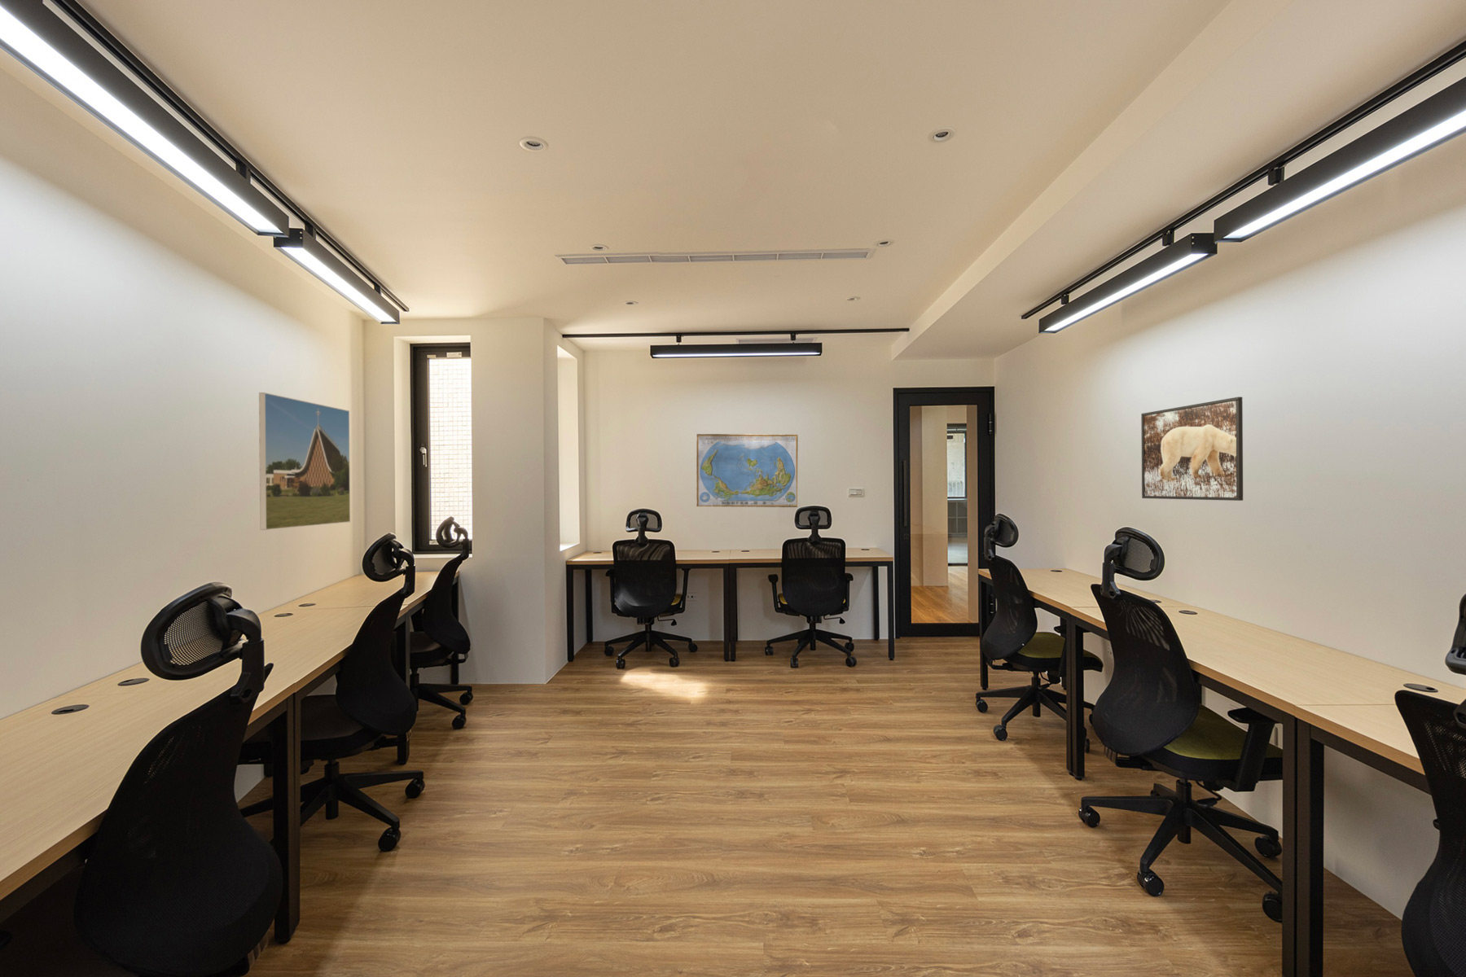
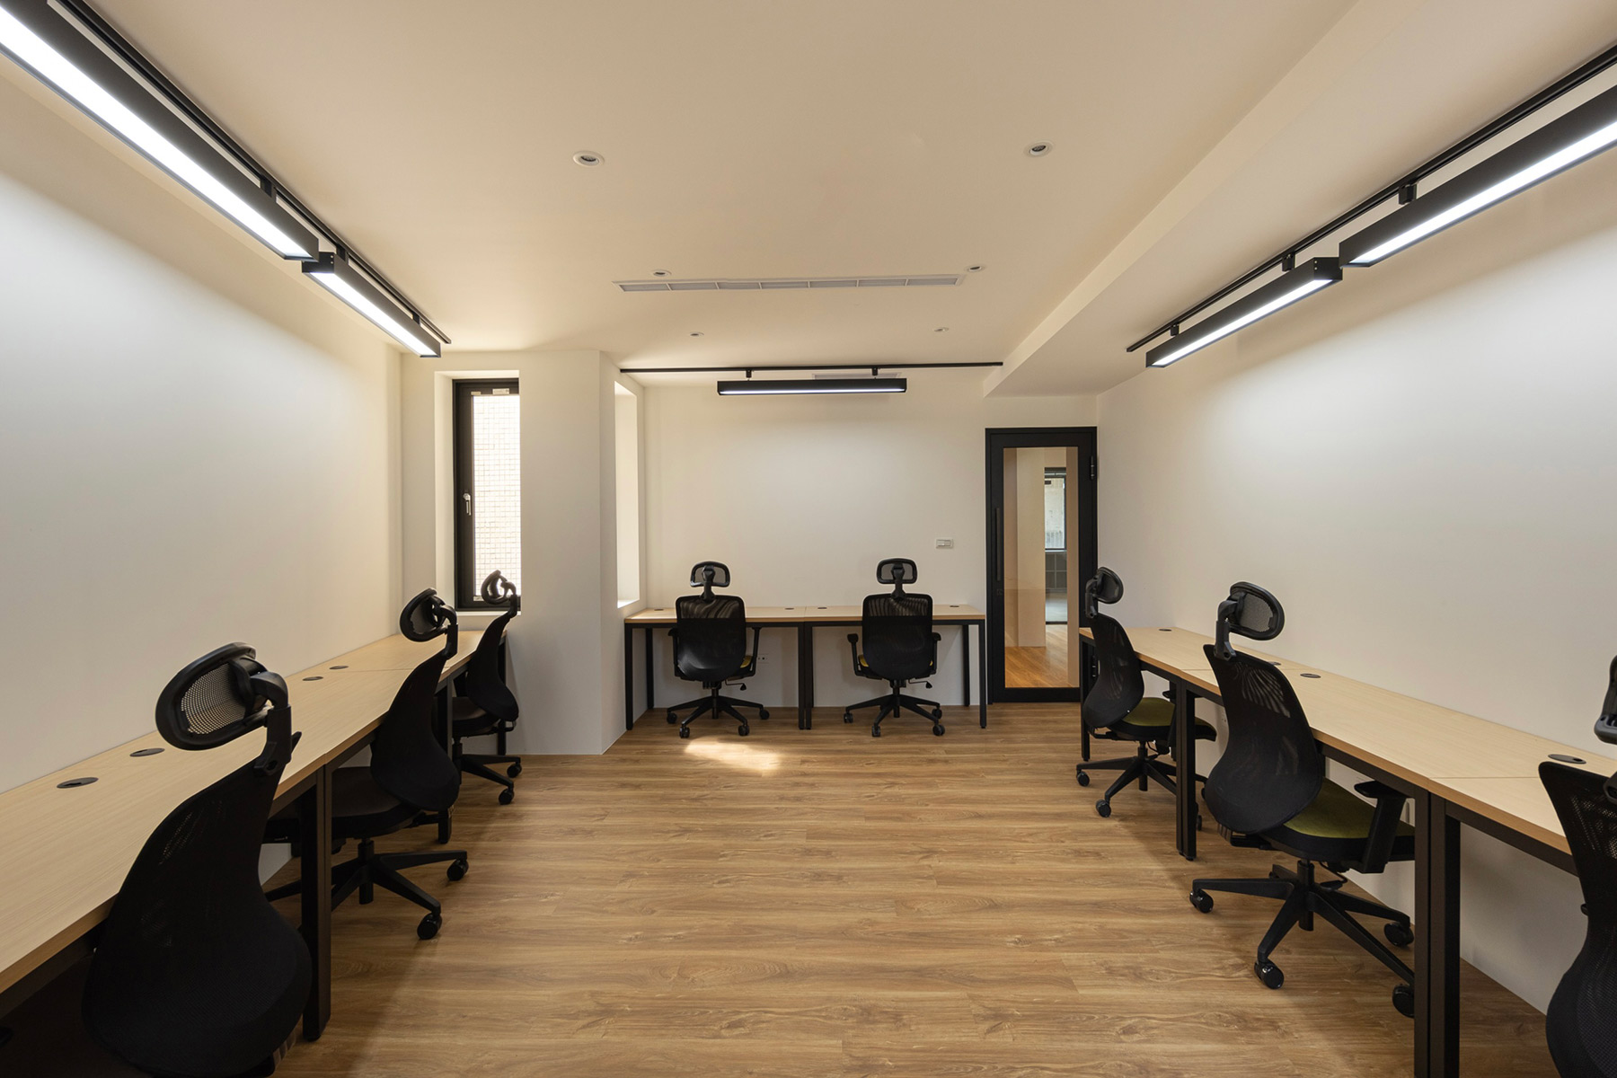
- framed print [1140,397,1243,502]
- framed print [259,391,351,531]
- world map [696,433,798,508]
